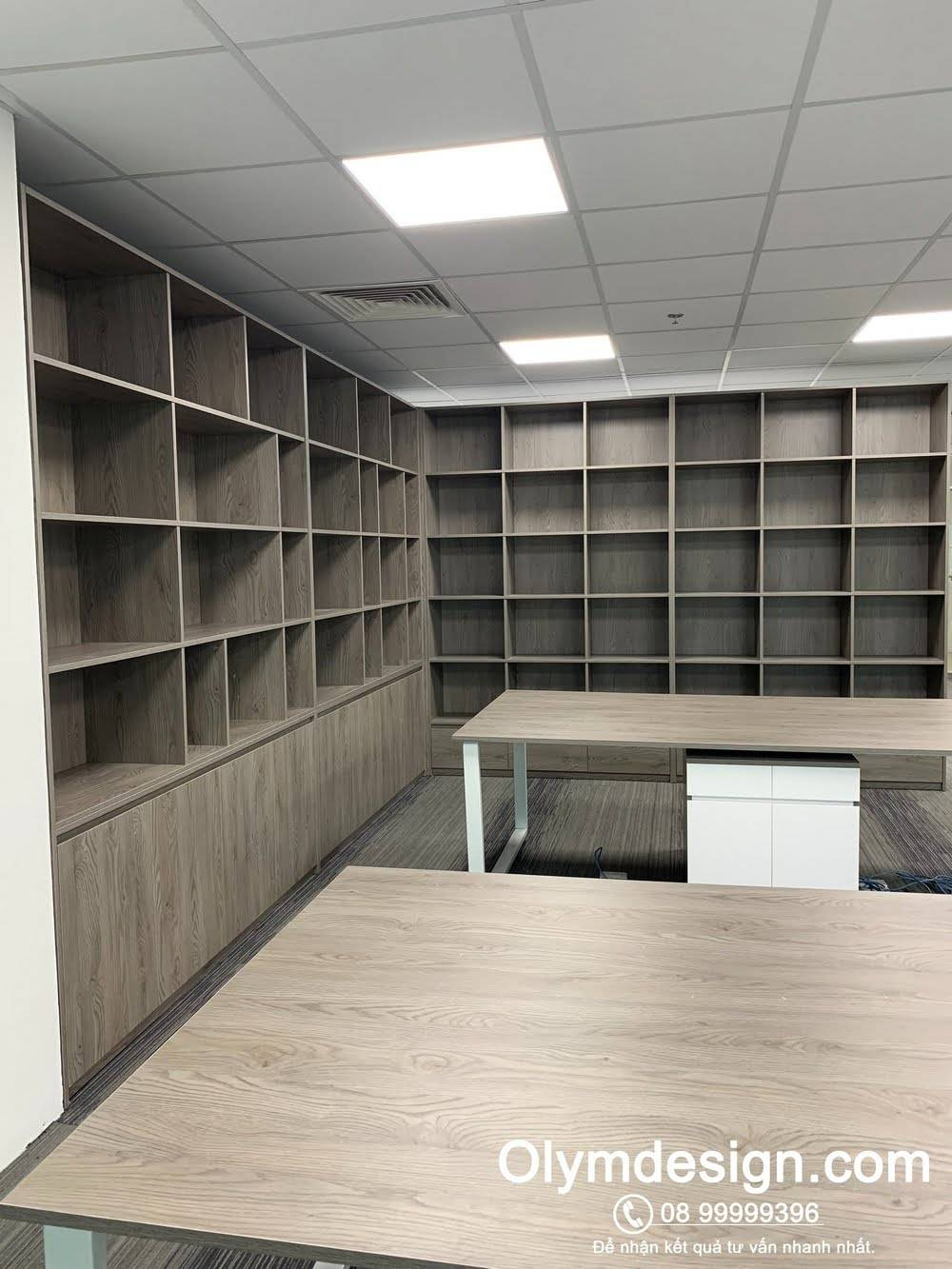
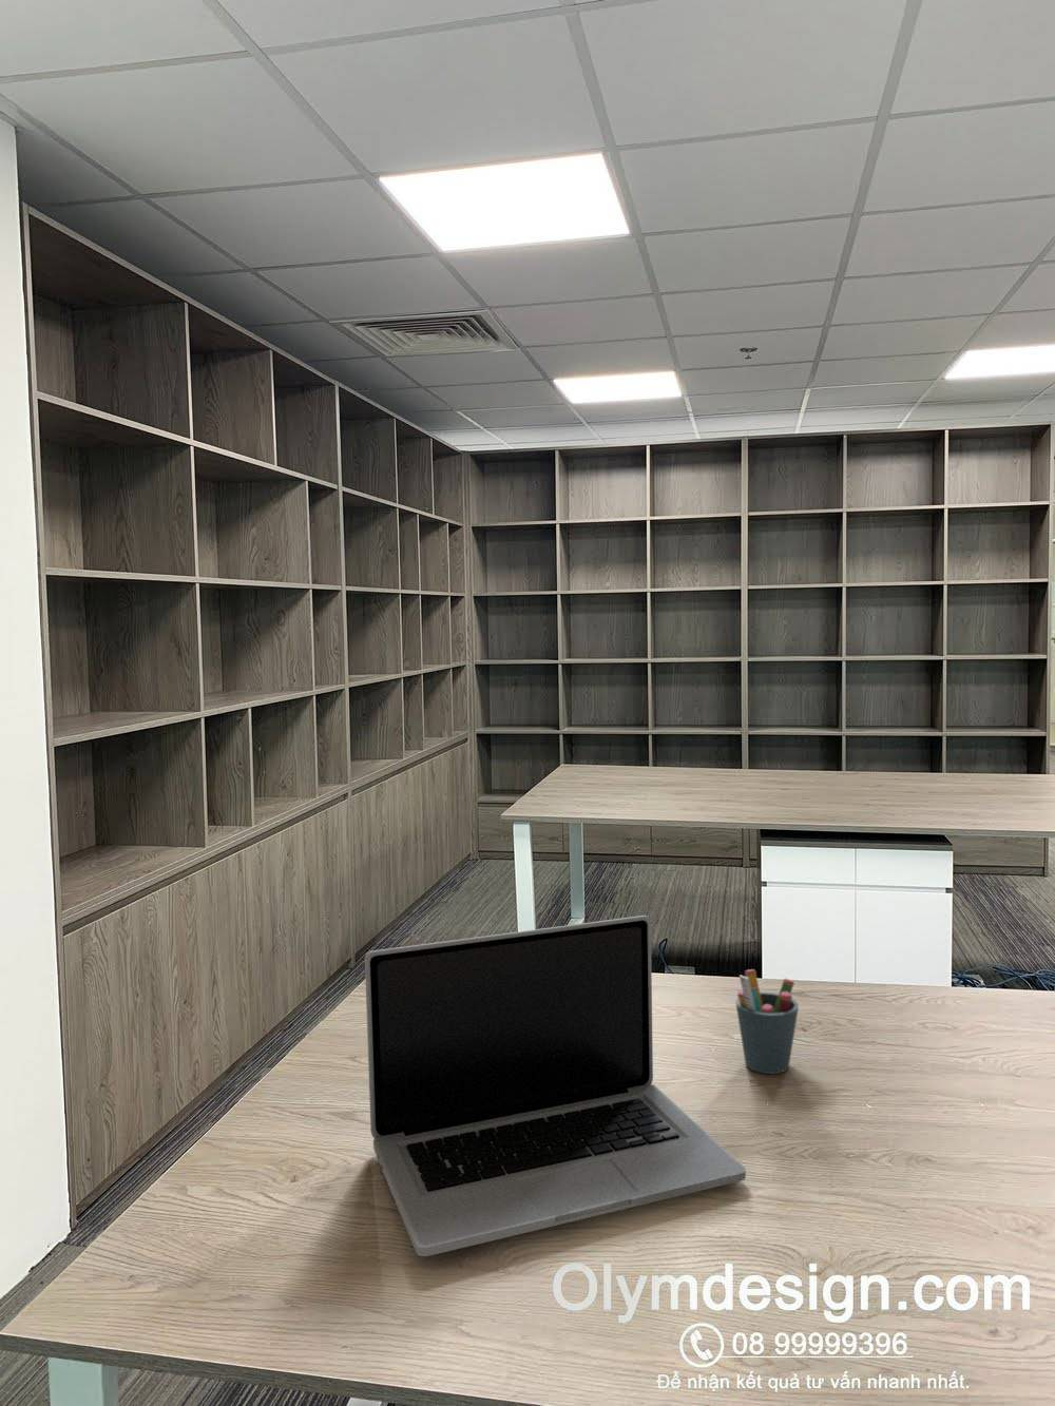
+ laptop [363,914,747,1258]
+ pen holder [735,968,800,1075]
